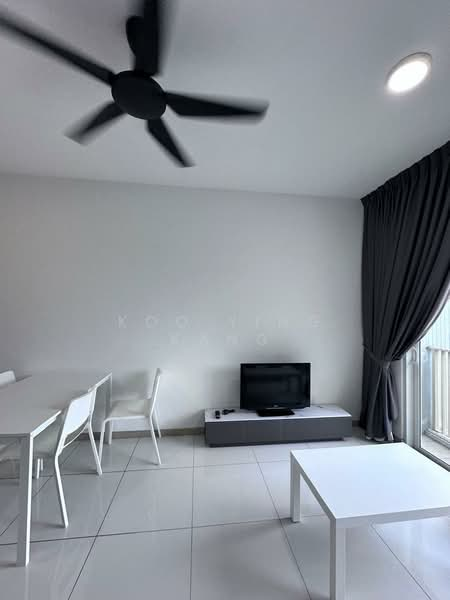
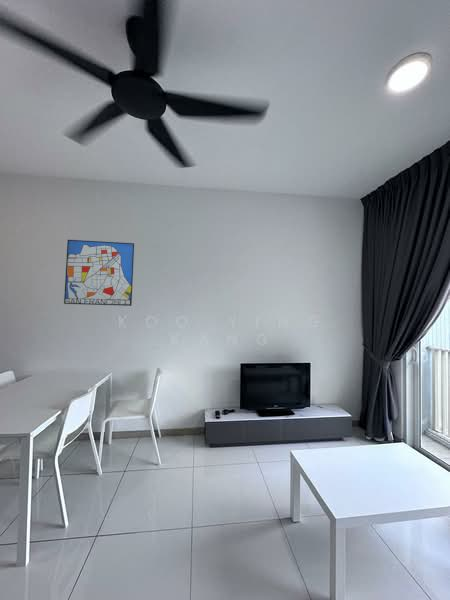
+ wall art [63,239,135,307]
